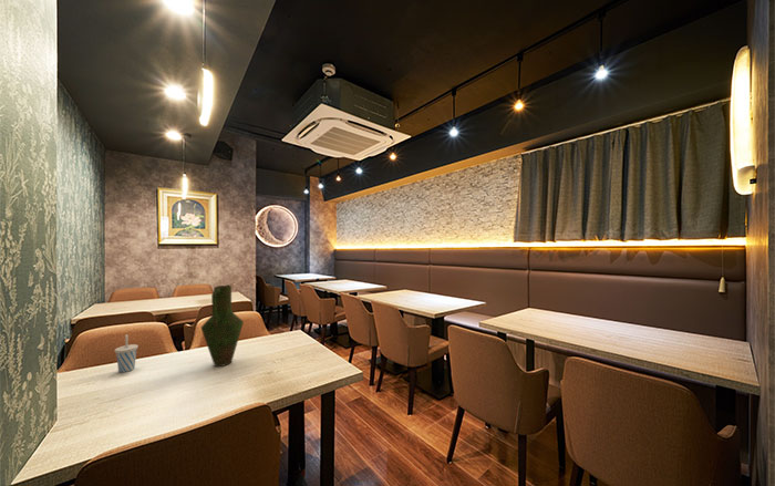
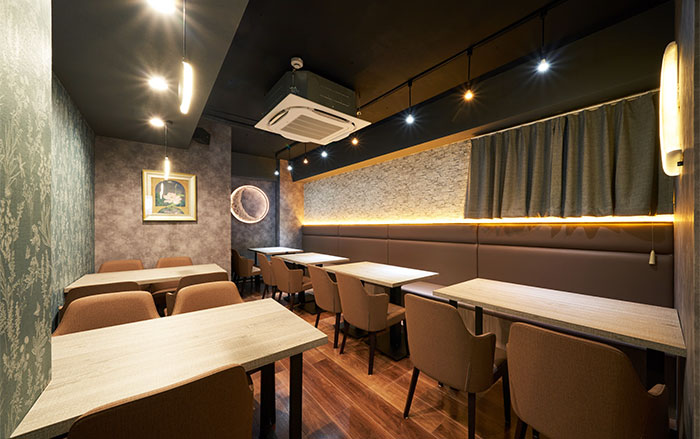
- vase [200,283,245,368]
- cup [114,333,140,373]
